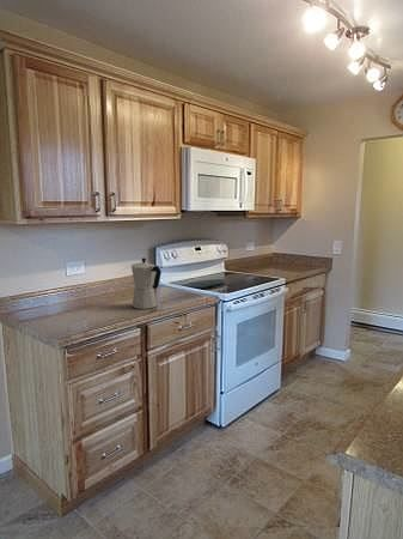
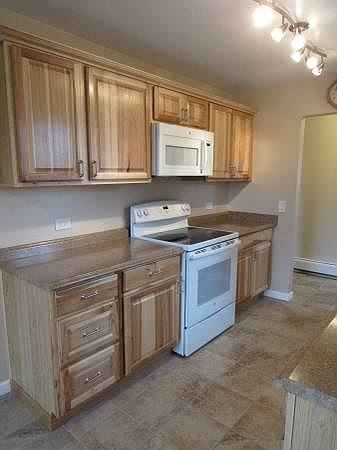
- moka pot [130,258,163,310]
